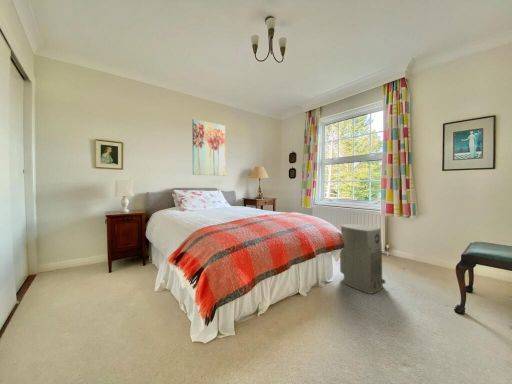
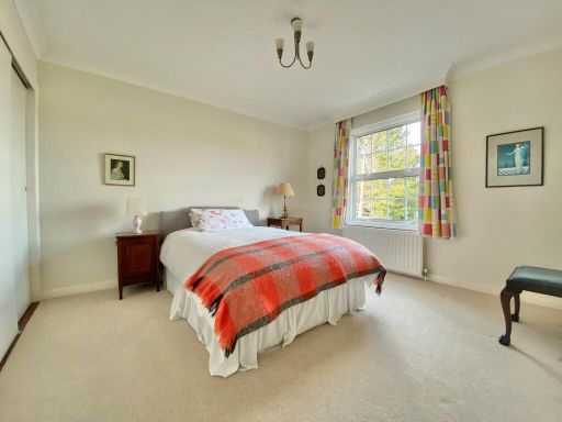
- wall art [191,118,226,177]
- air purifier [339,223,387,295]
